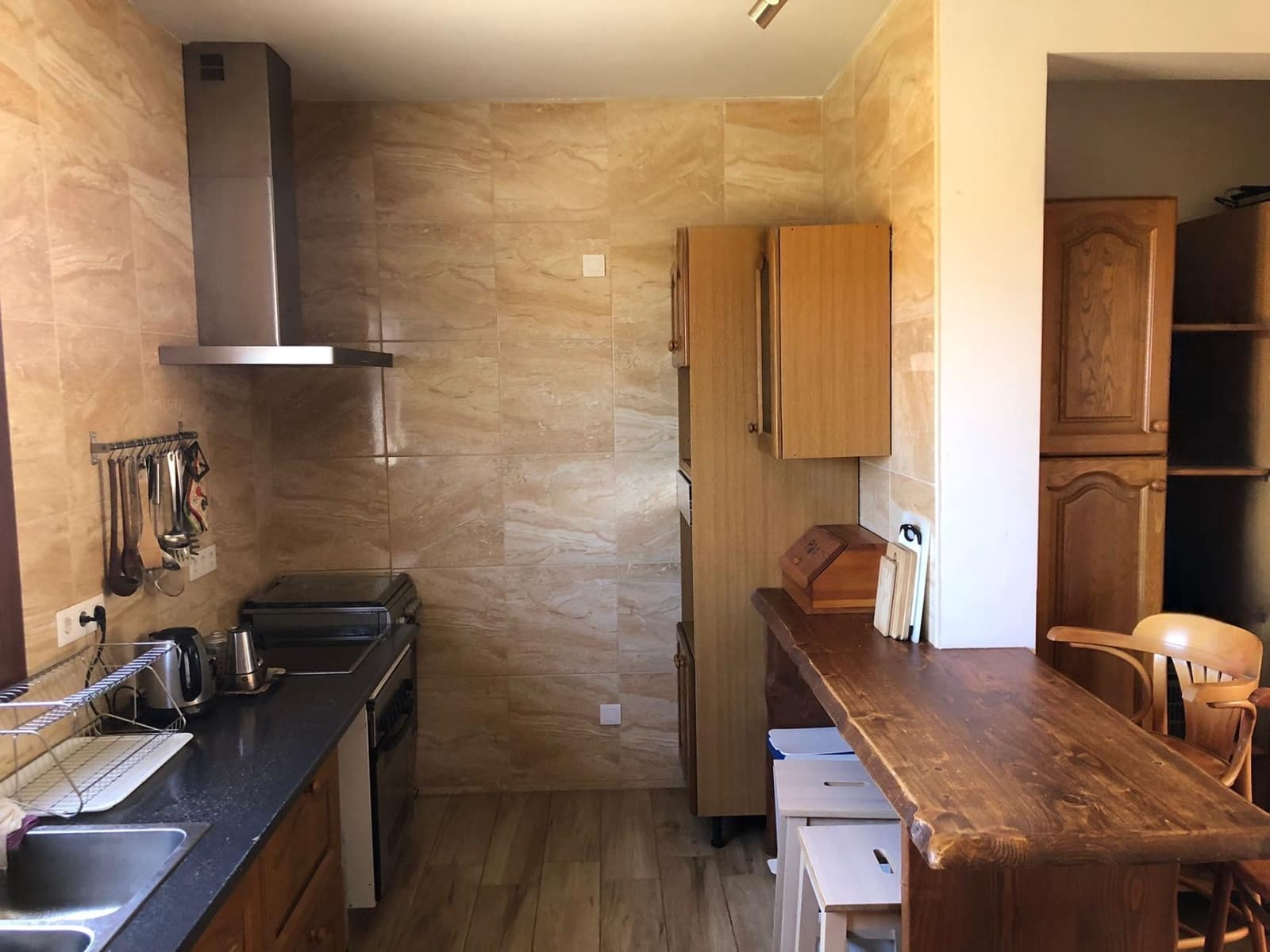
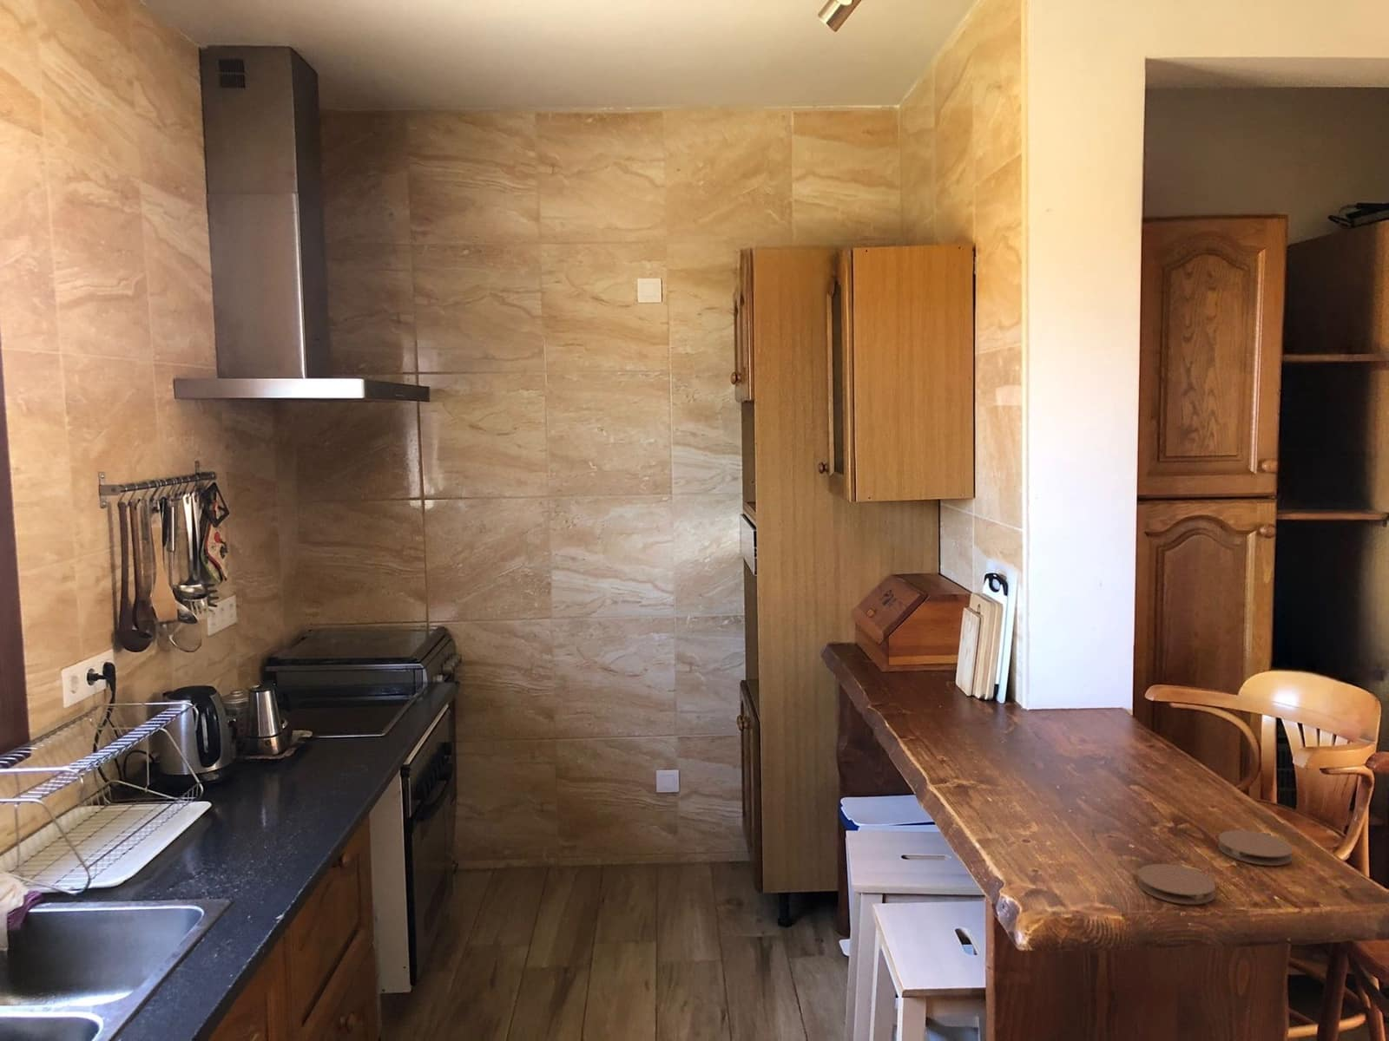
+ coaster [1137,863,1216,904]
+ coaster [1217,829,1294,867]
